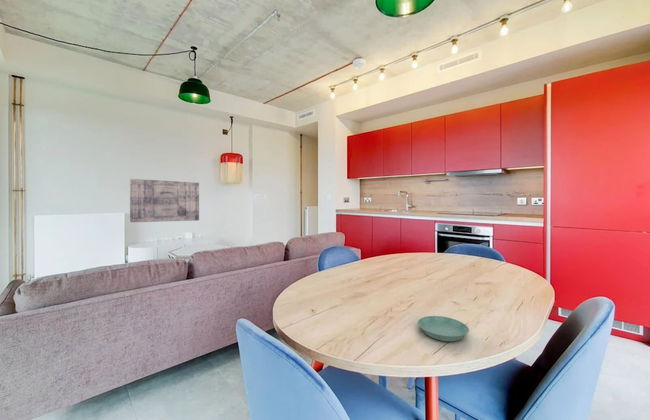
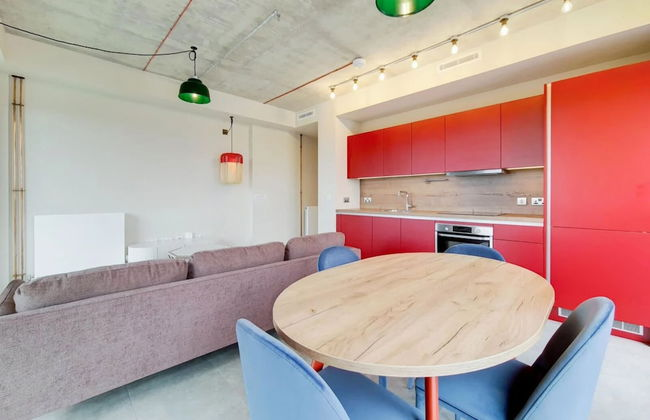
- saucer [417,315,470,342]
- wall art [129,178,200,223]
